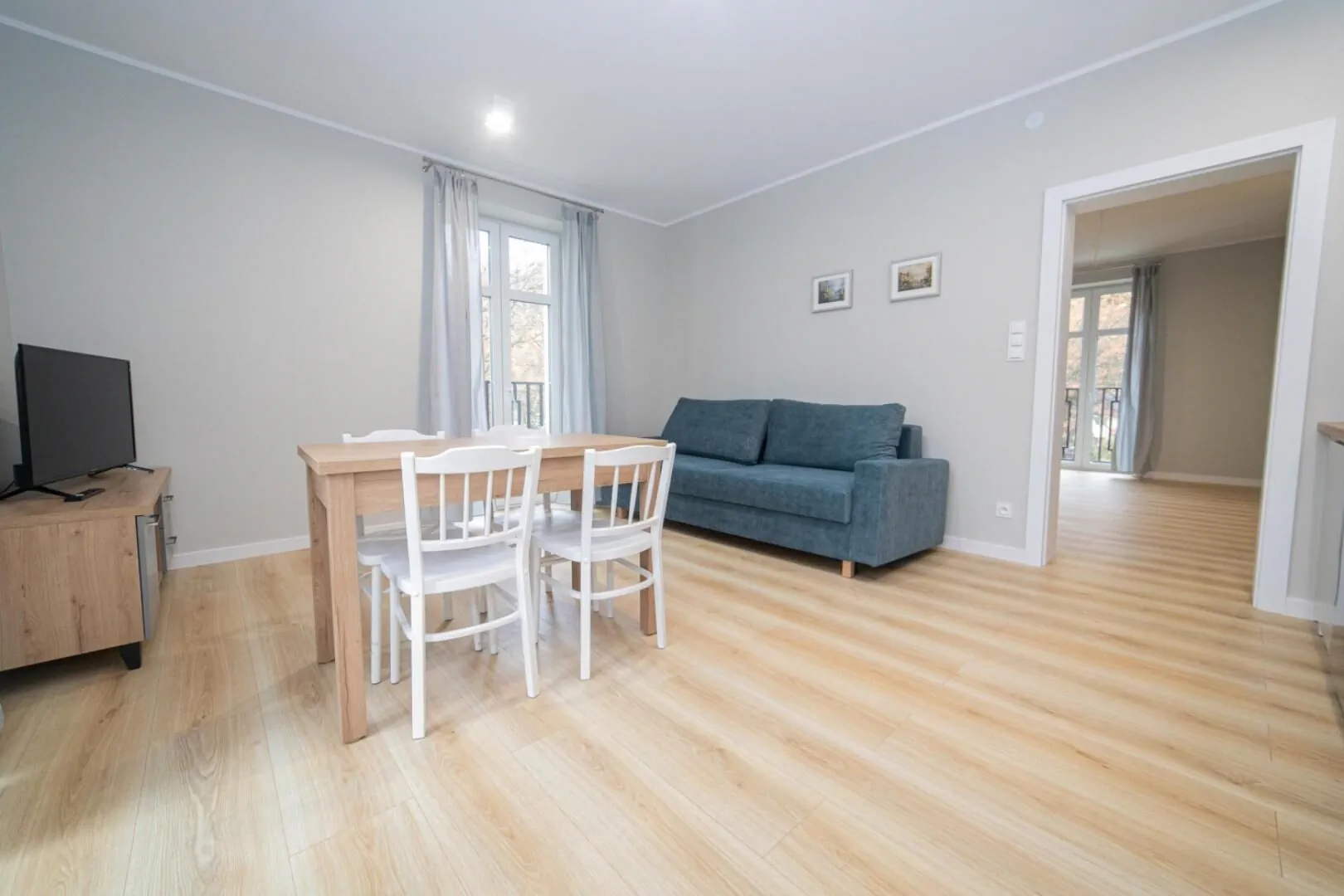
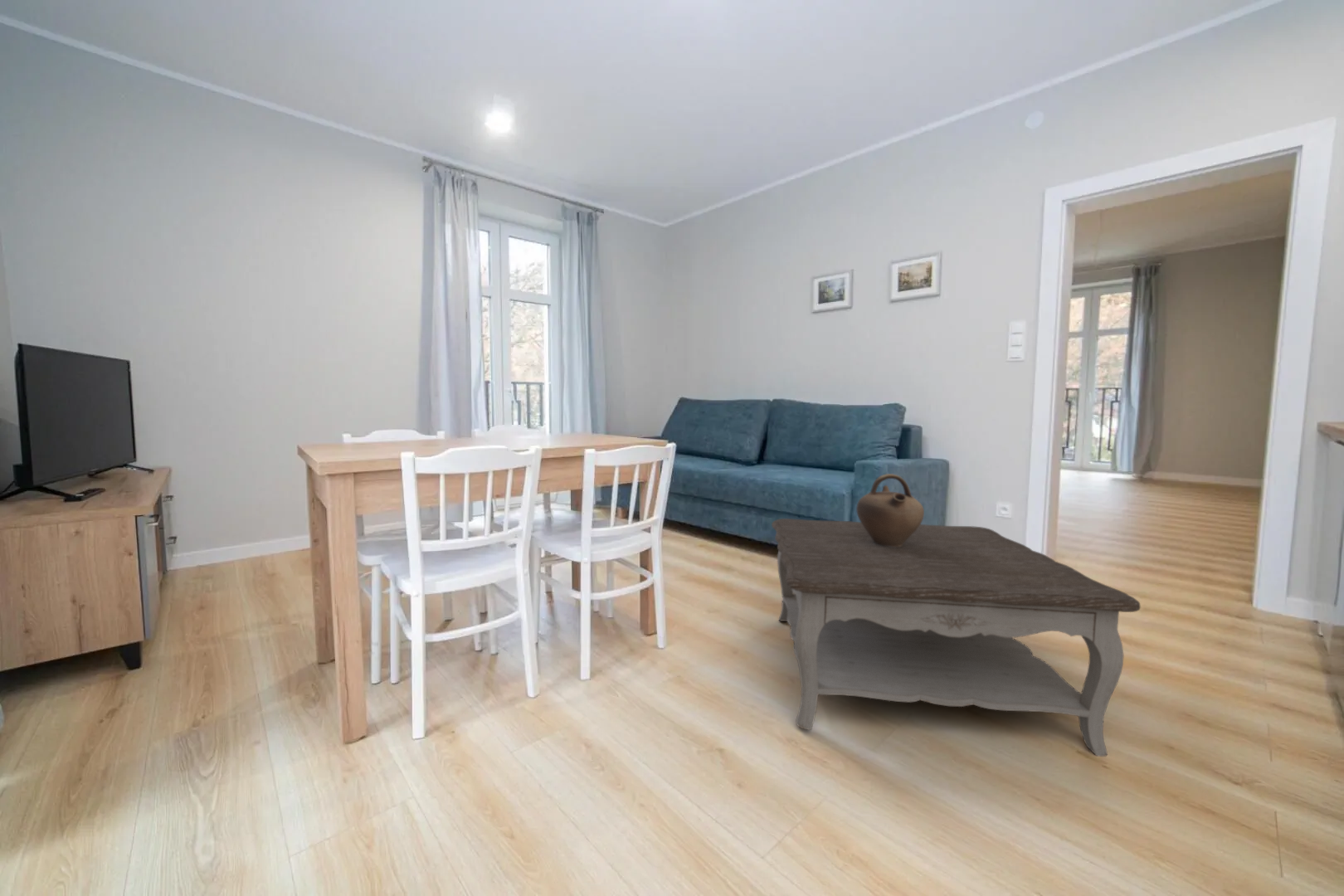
+ jug [855,473,925,547]
+ coffee table [771,518,1142,757]
